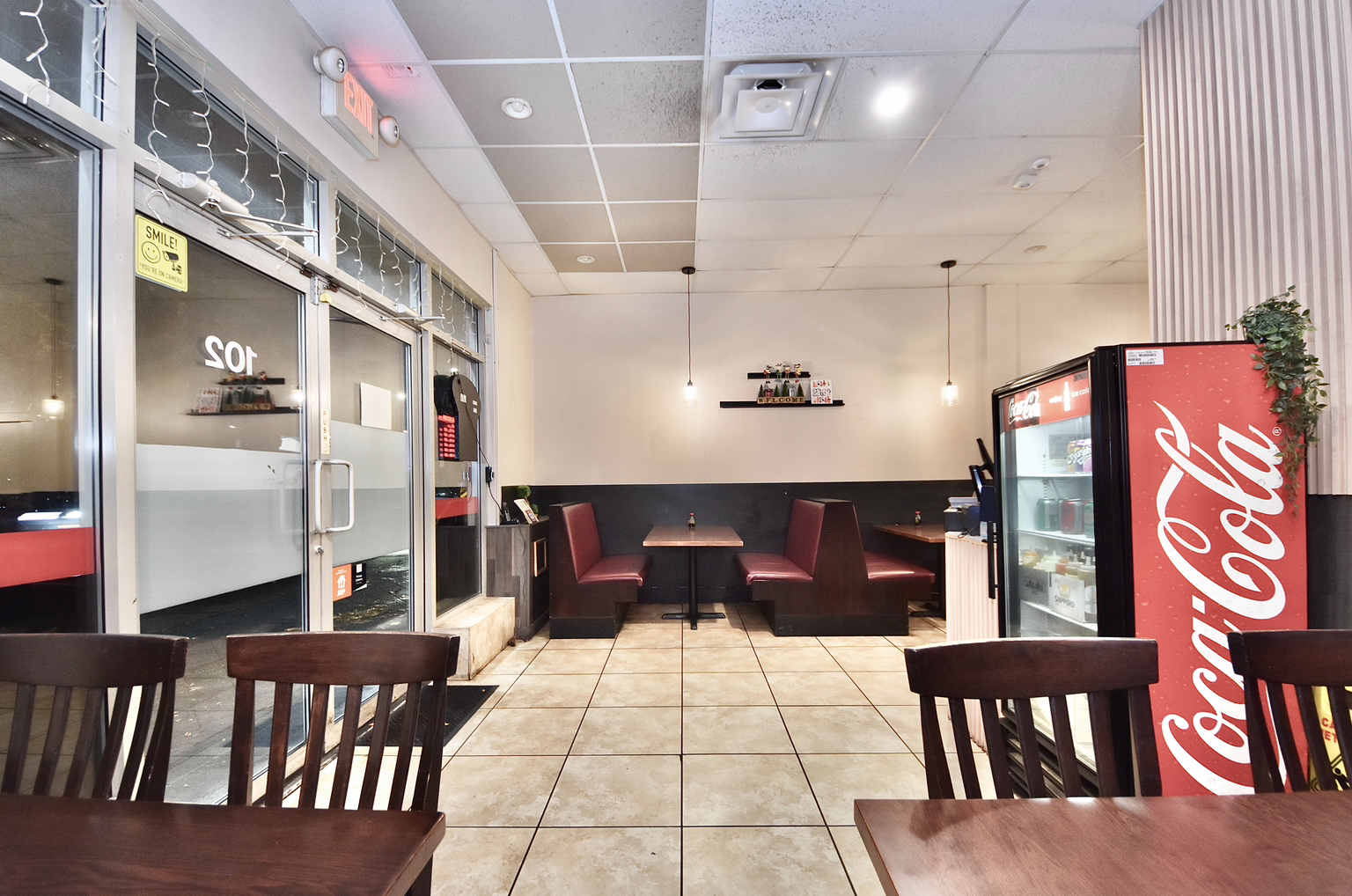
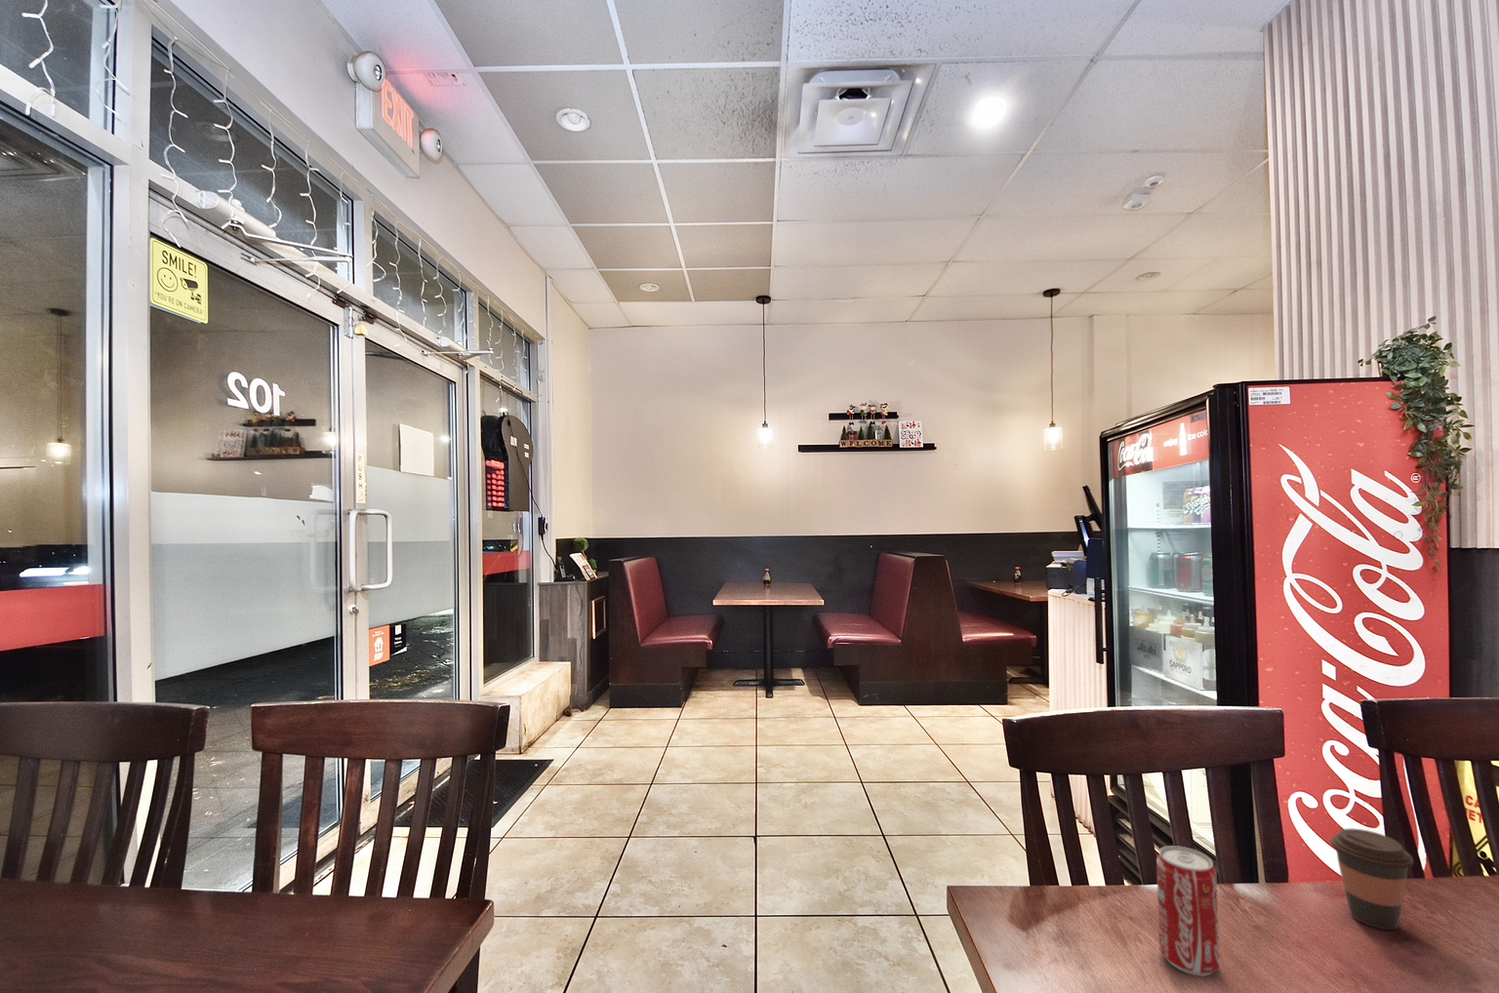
+ coffee cup [1329,827,1415,931]
+ beverage can [1155,844,1221,977]
